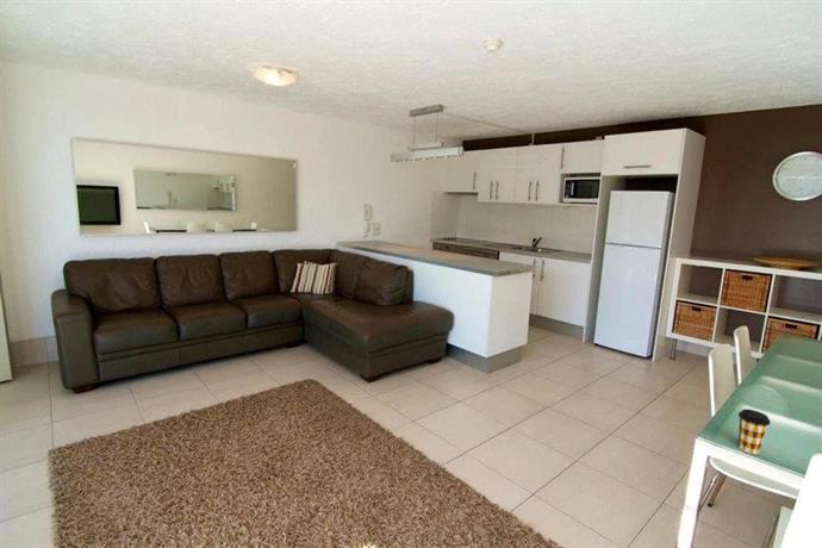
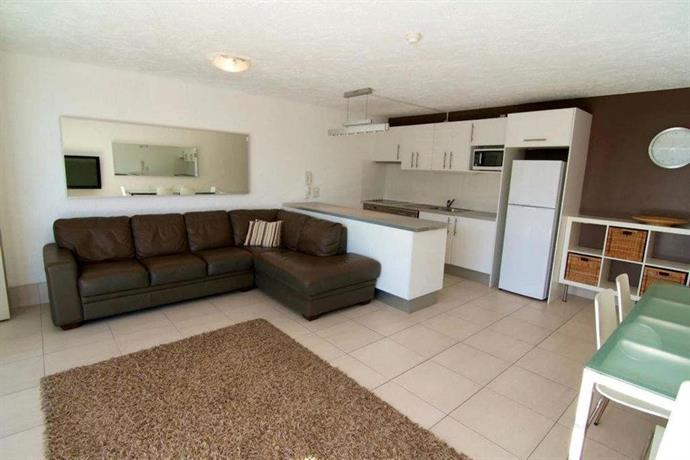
- coffee cup [737,407,772,455]
